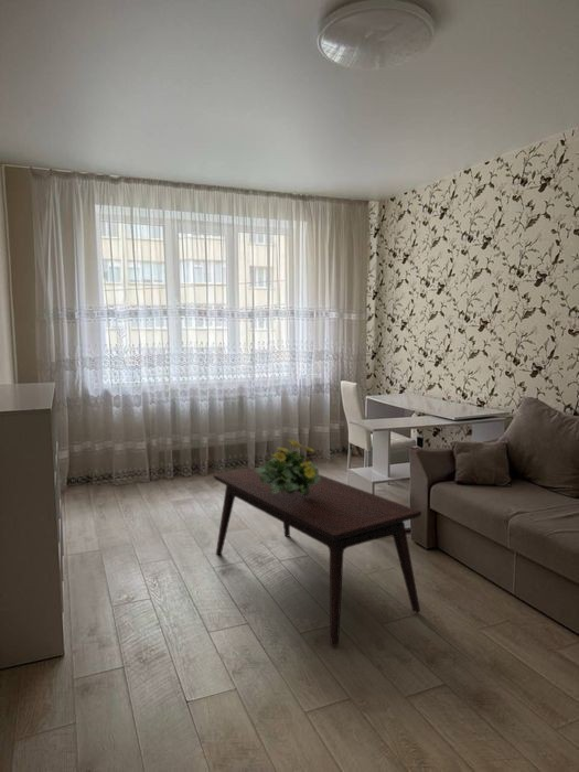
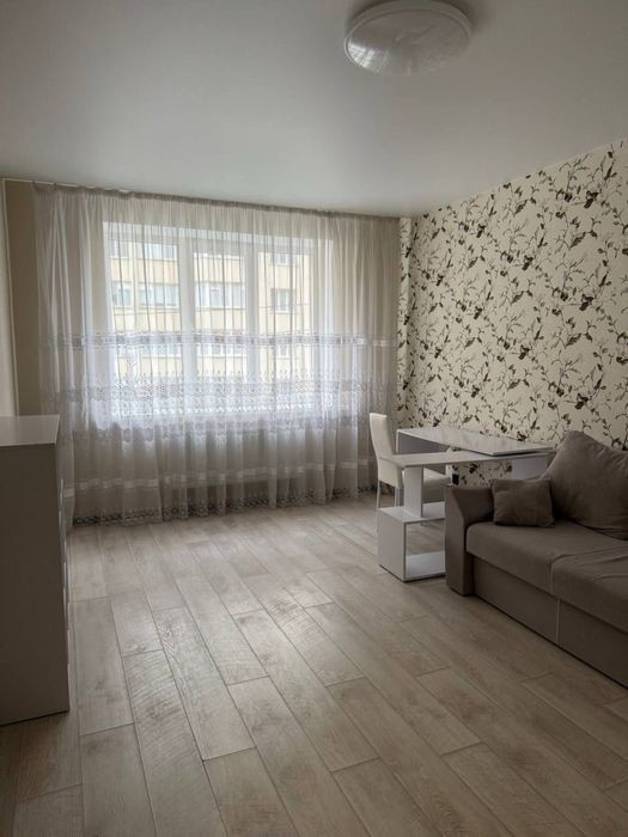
- coffee table [213,467,422,647]
- flowering plant [254,439,321,497]
